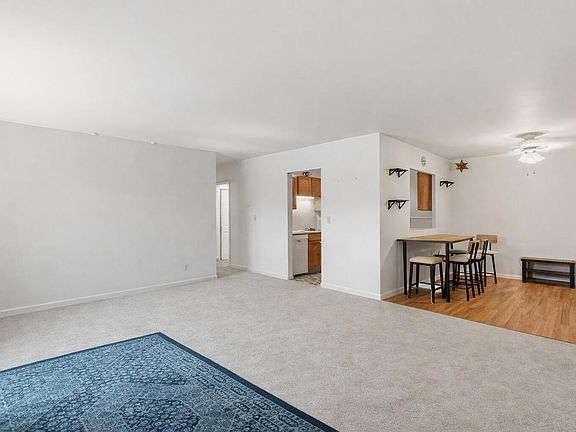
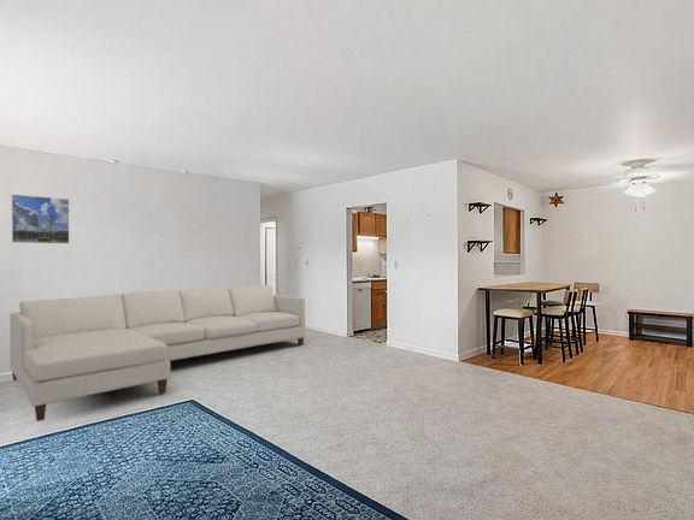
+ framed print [11,193,70,244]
+ sofa [8,284,307,422]
